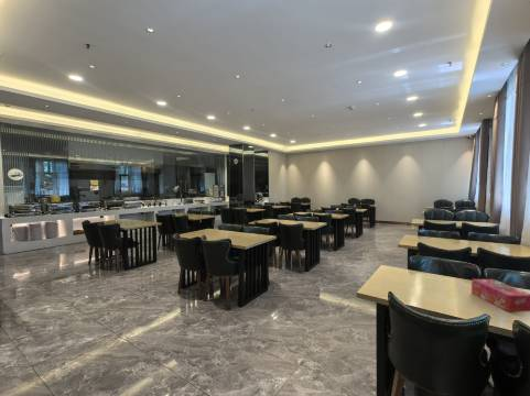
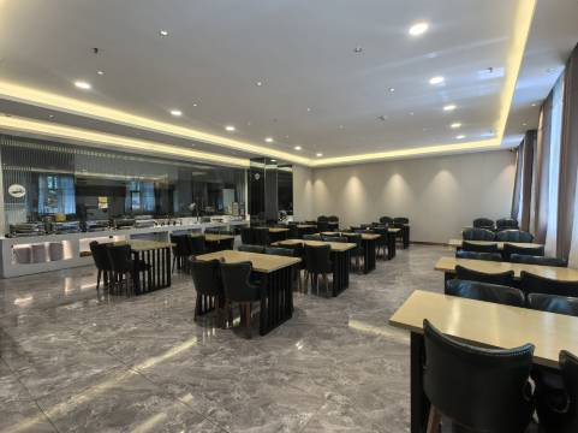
- tissue box [470,278,530,312]
